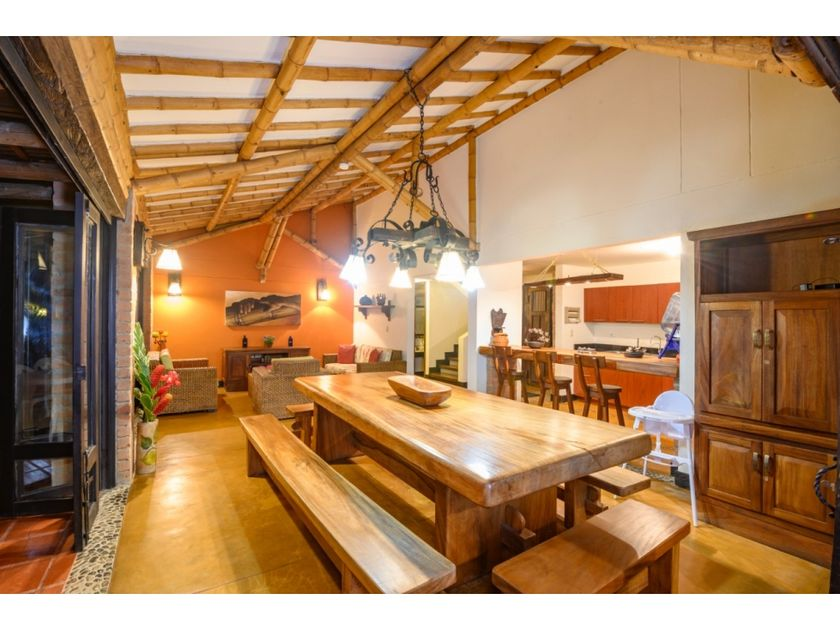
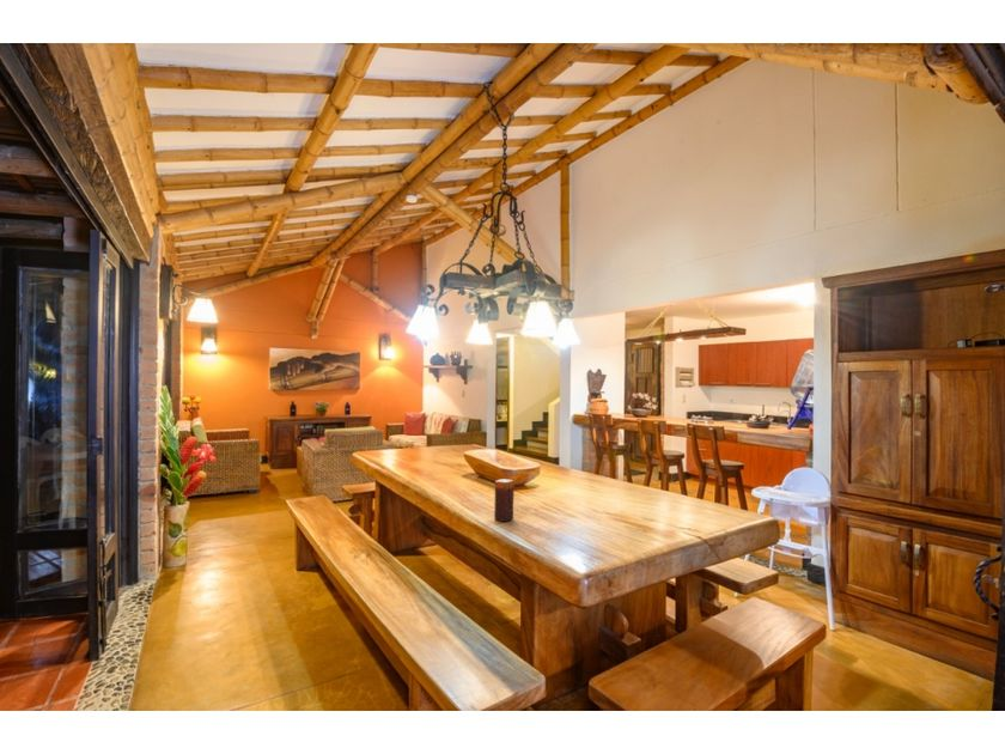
+ candle [493,478,516,523]
